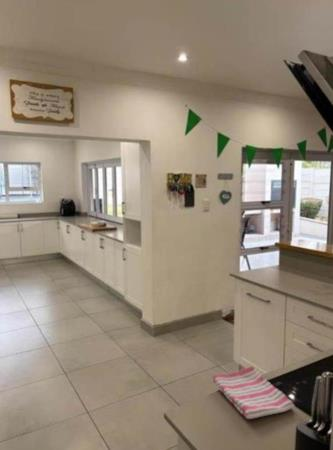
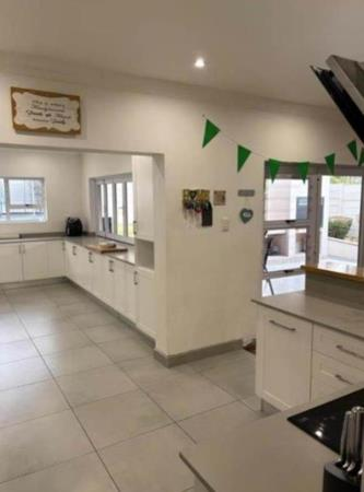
- dish towel [212,365,295,420]
